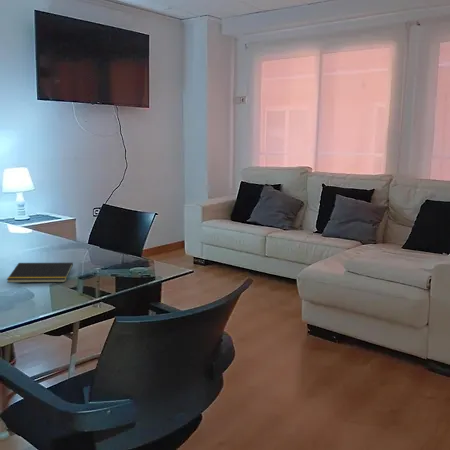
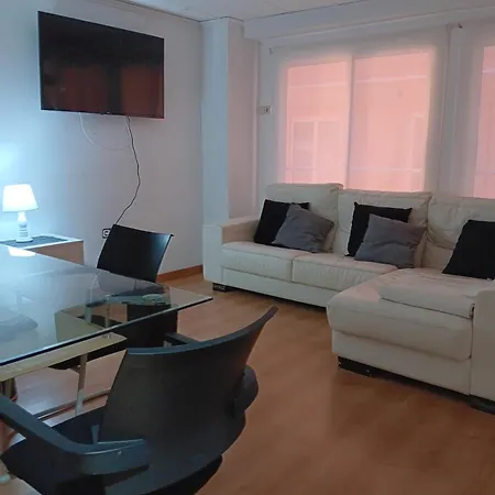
- notepad [6,262,74,284]
